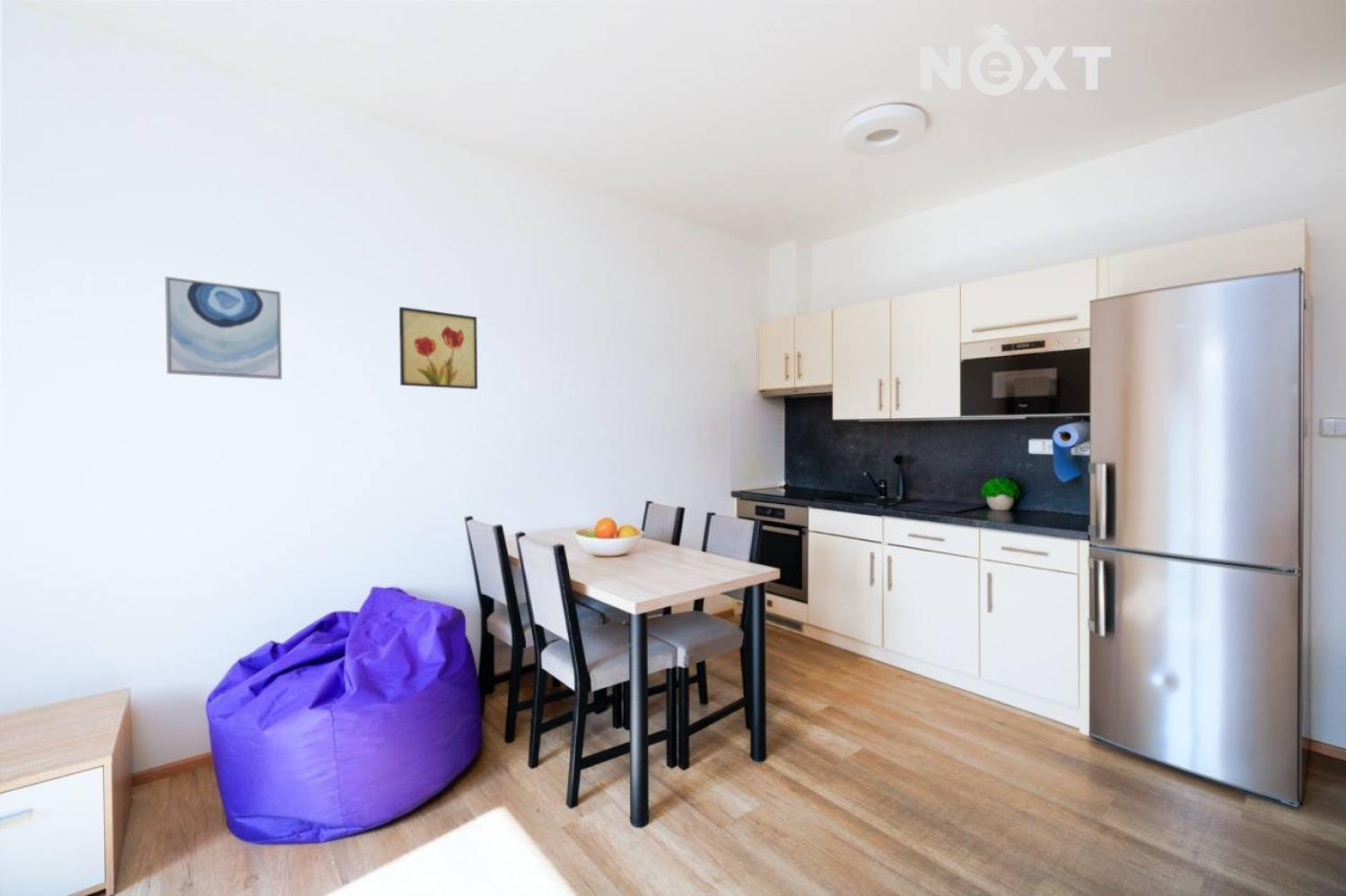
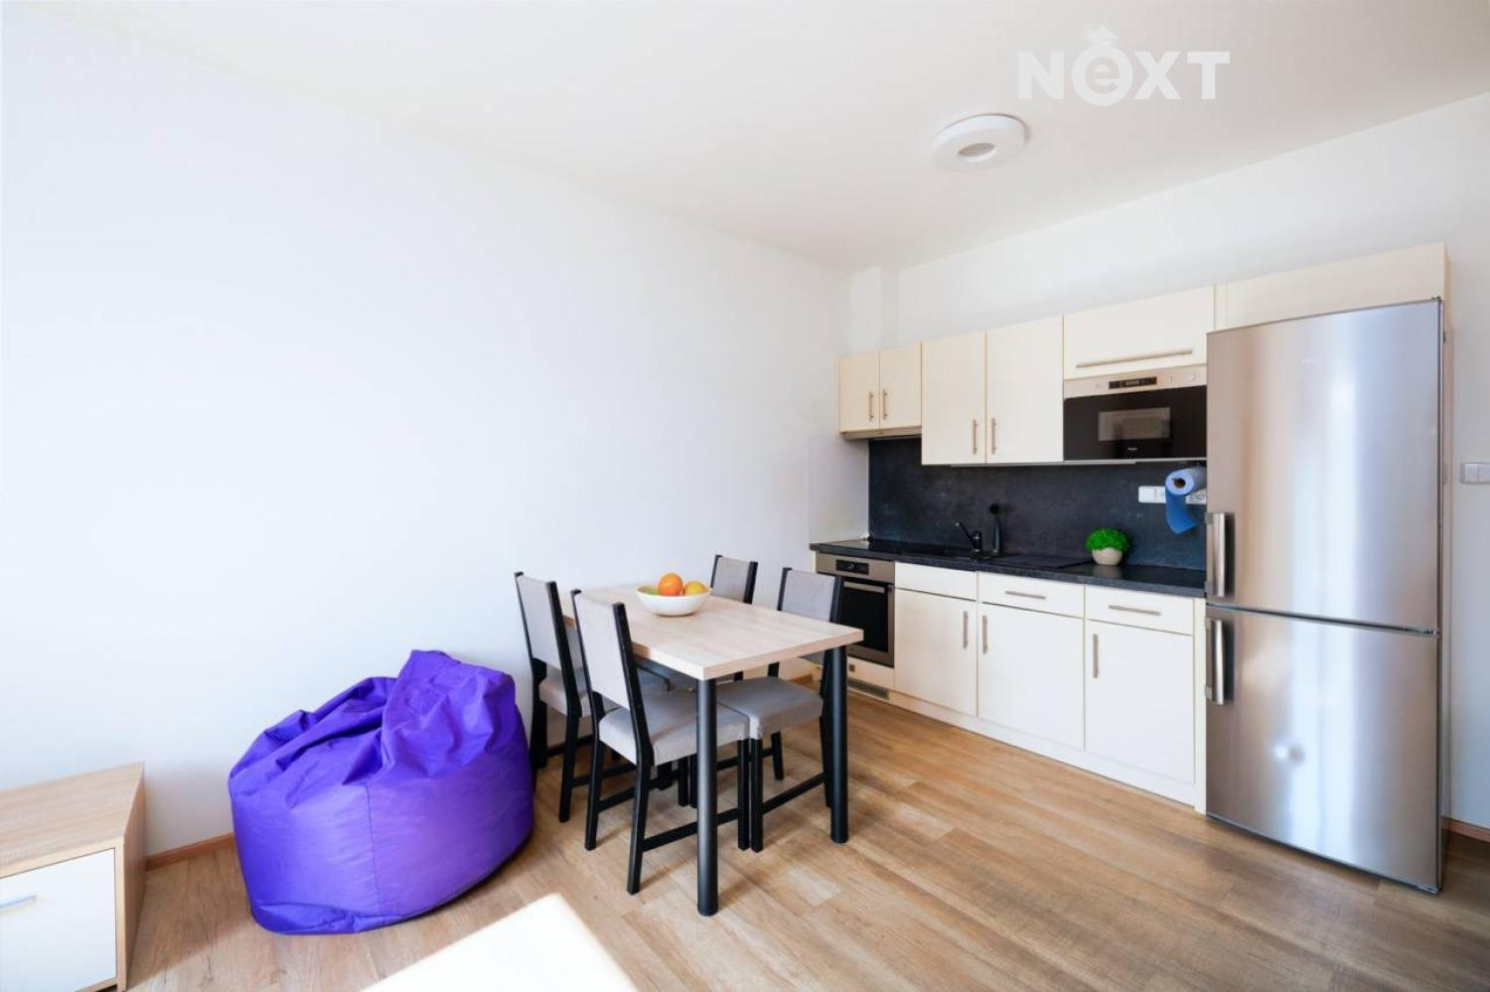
- wall art [398,306,478,390]
- wall art [164,275,283,380]
